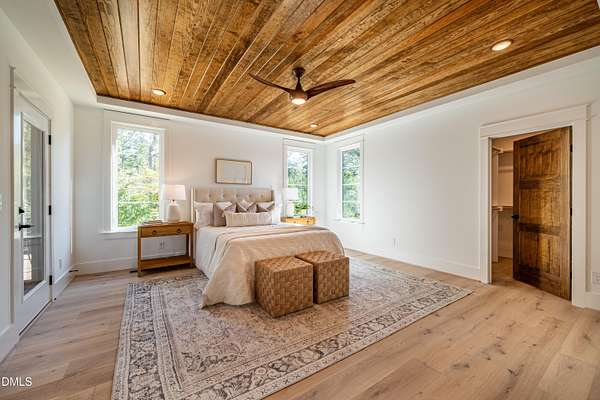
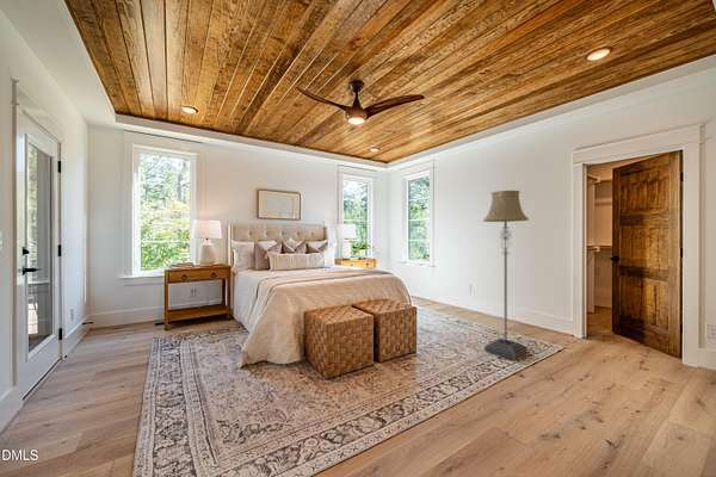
+ floor lamp [482,190,530,360]
